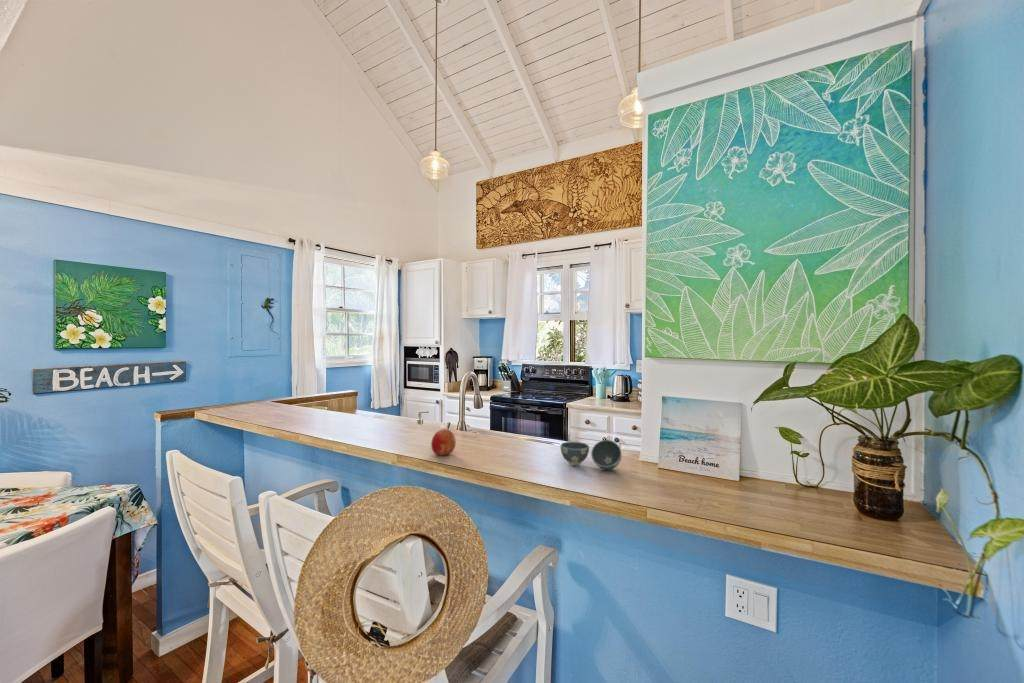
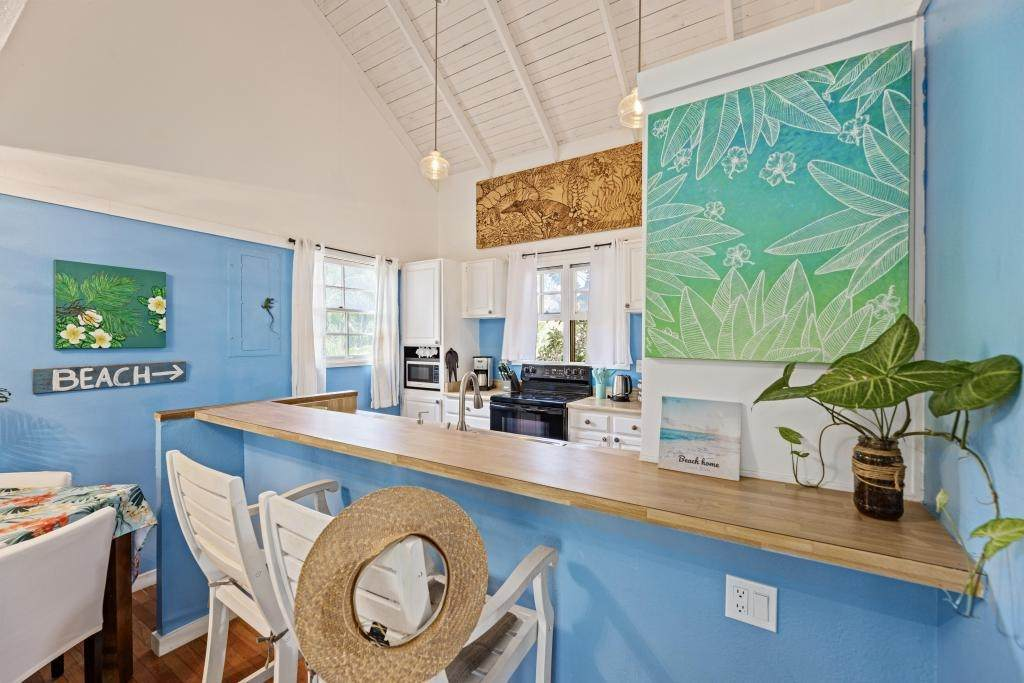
- fruit [430,428,457,456]
- ceramic bowl [559,439,623,471]
